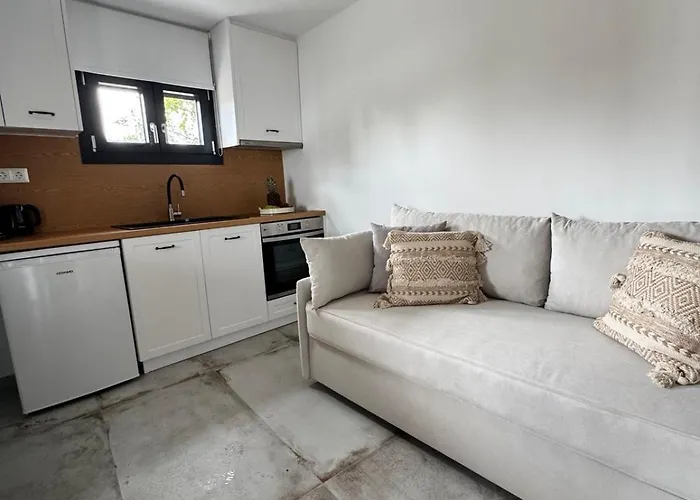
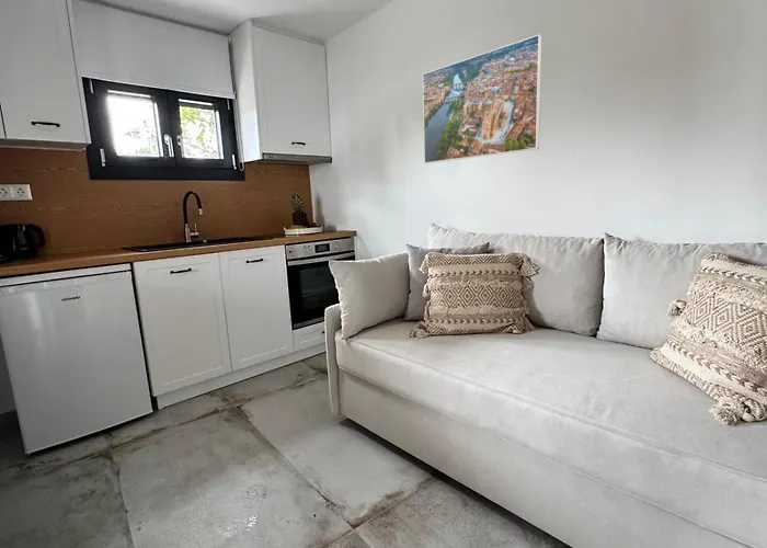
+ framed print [422,34,543,164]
